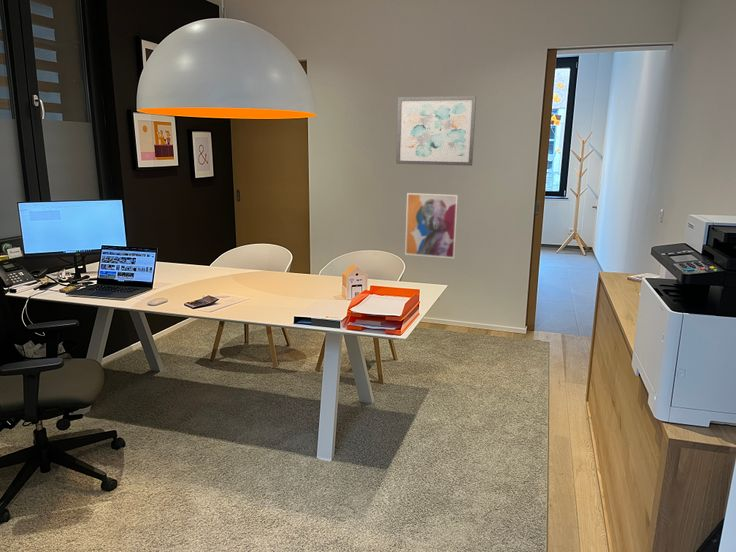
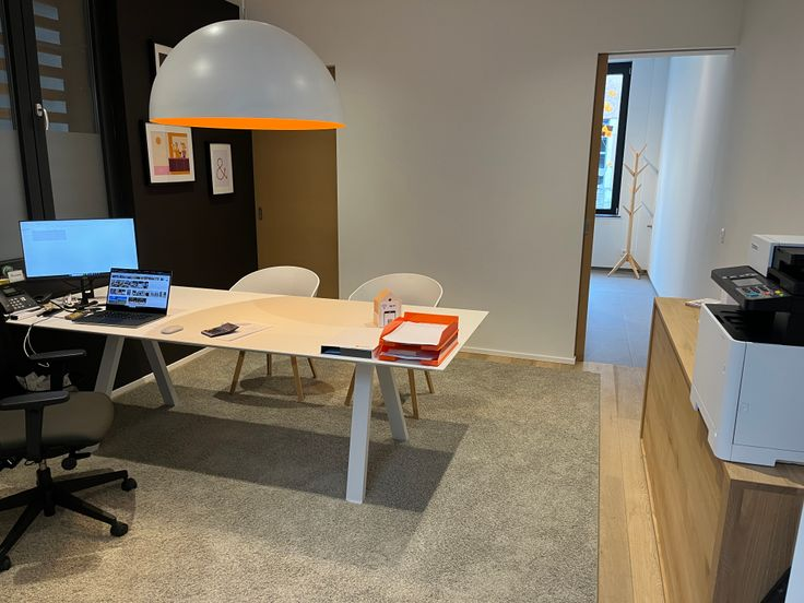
- wall art [404,192,459,259]
- wall art [395,95,477,167]
